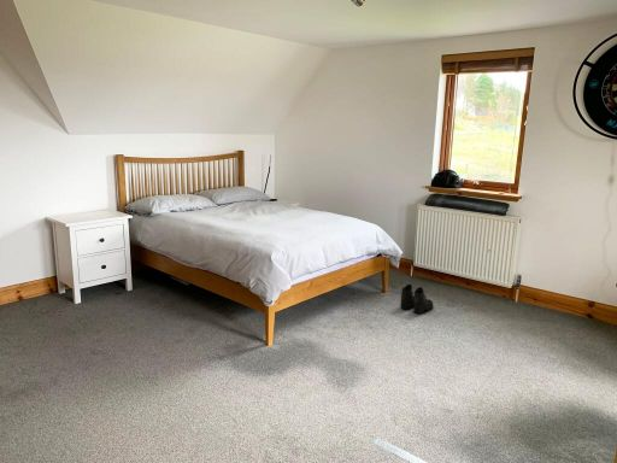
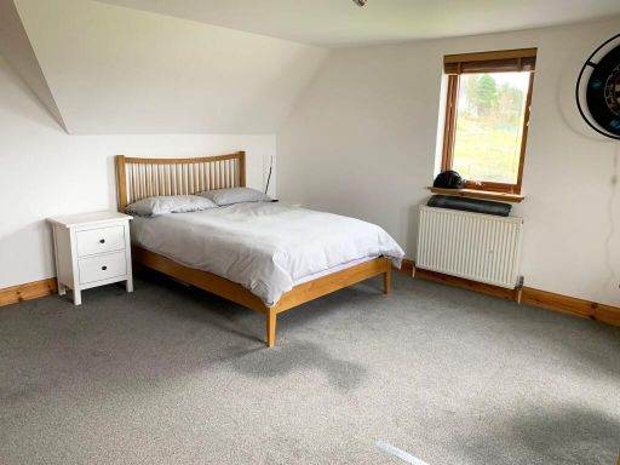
- boots [399,283,435,313]
